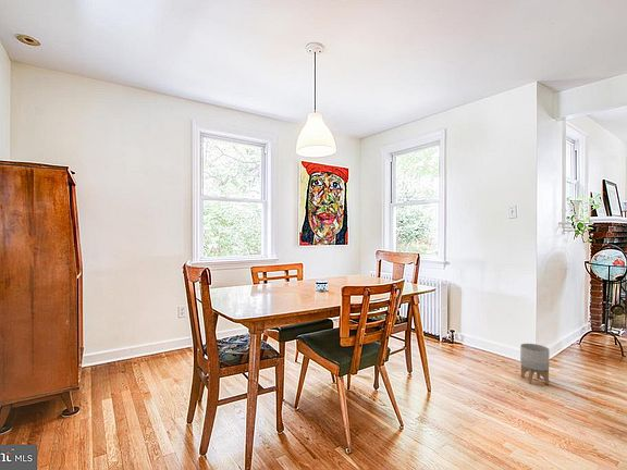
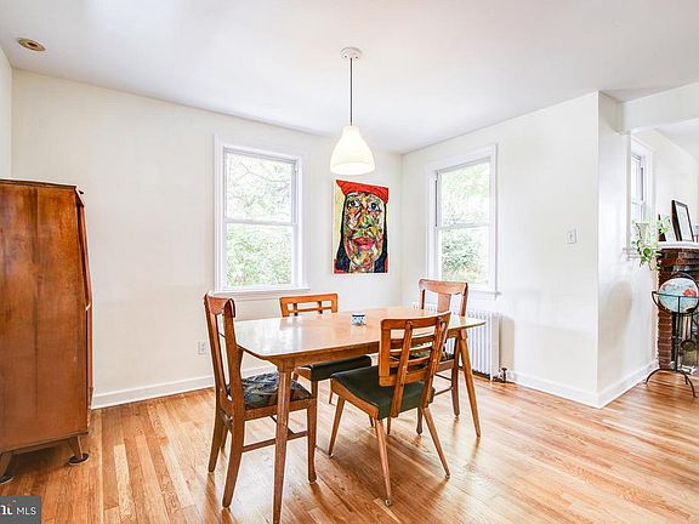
- planter [519,343,551,385]
